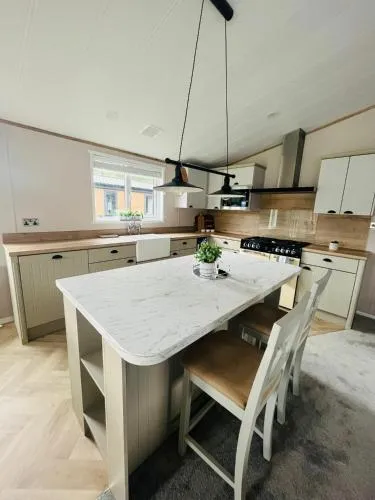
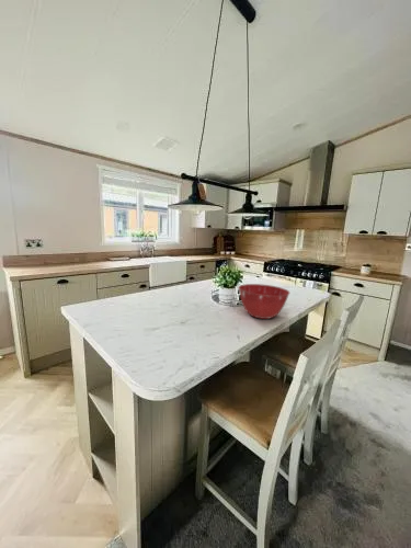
+ mixing bowl [238,283,290,320]
